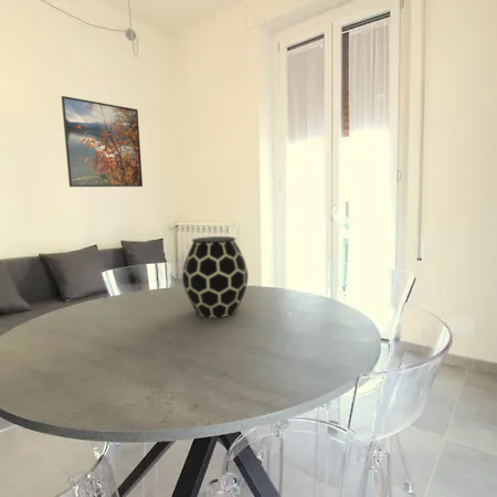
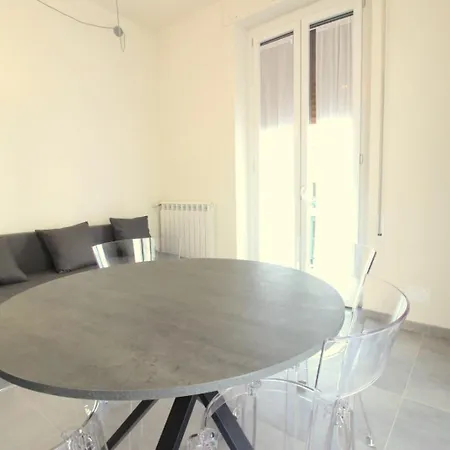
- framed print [61,95,144,188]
- vase [181,235,250,319]
